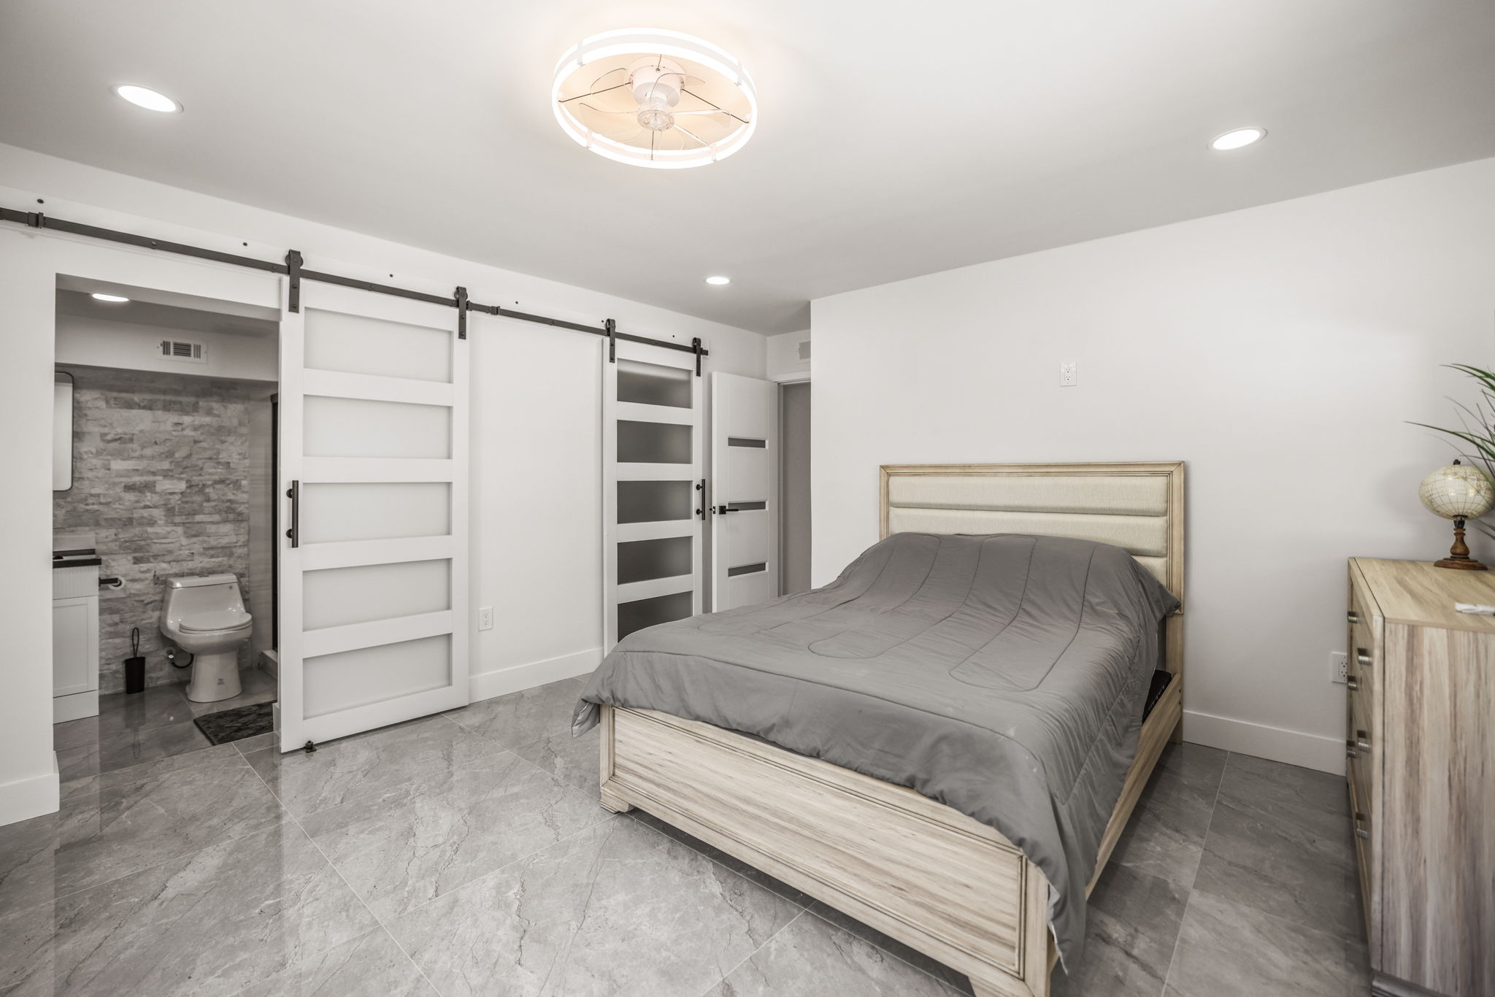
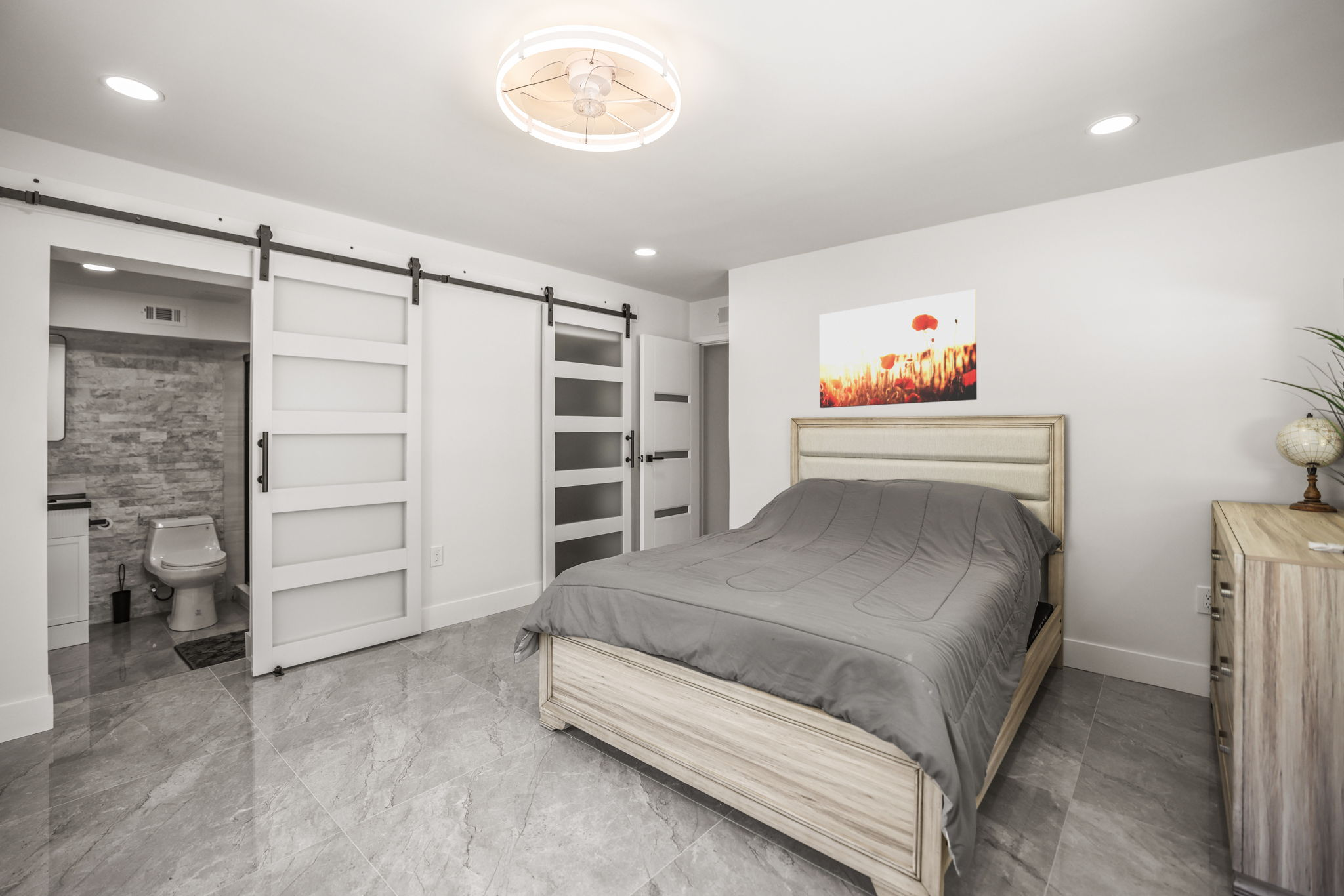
+ wall art [819,289,978,409]
